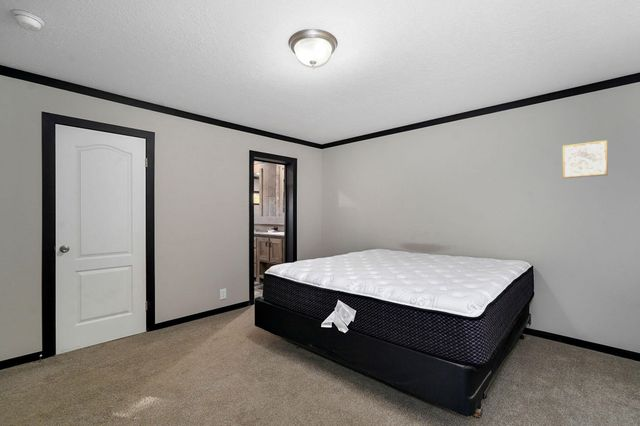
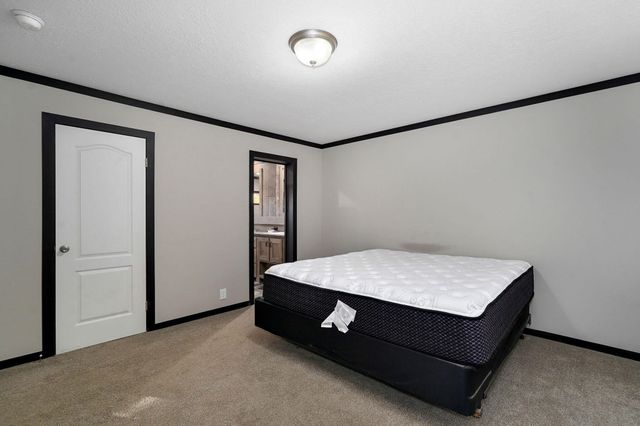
- wall art [562,139,609,179]
